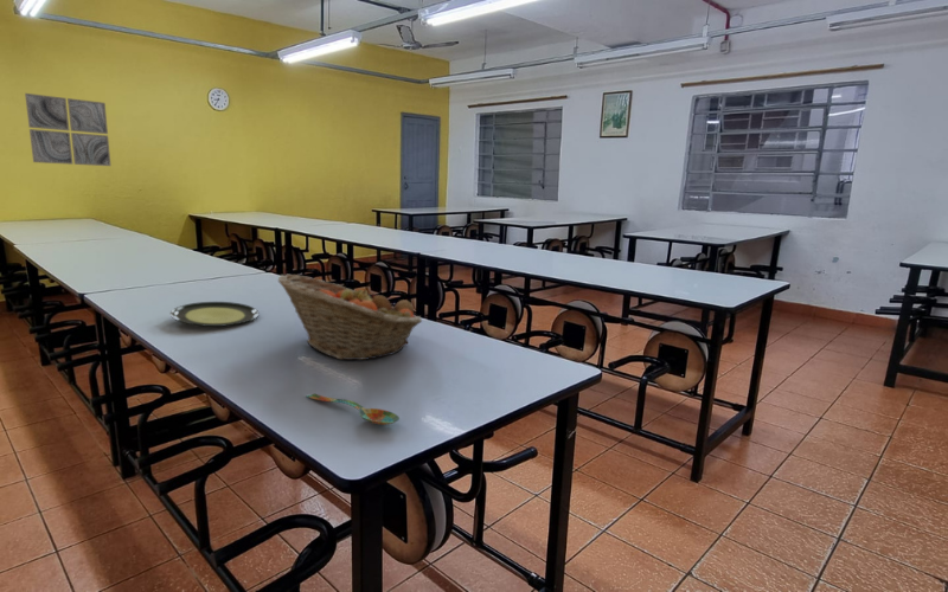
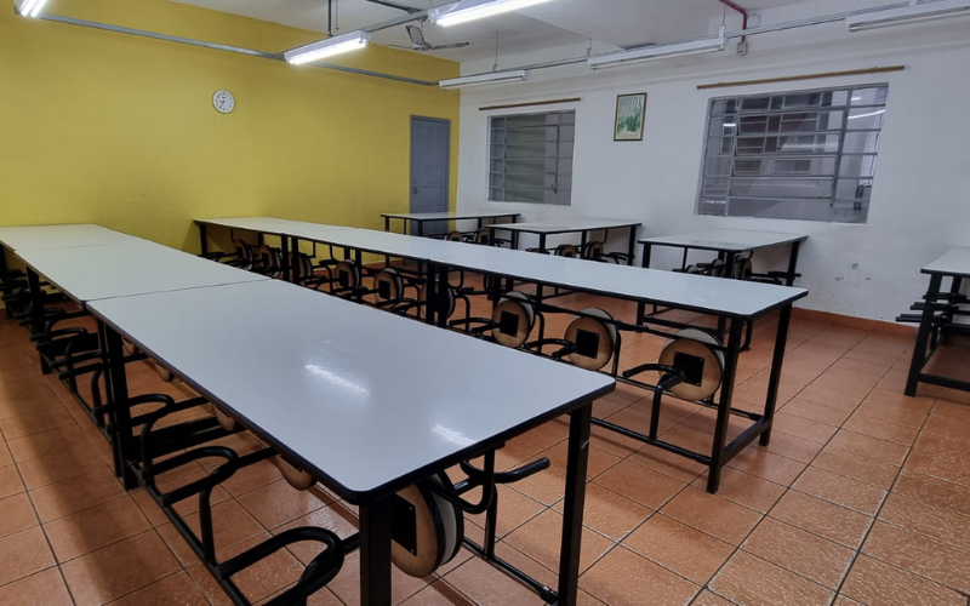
- plate [169,301,260,328]
- fruit basket [277,274,423,361]
- spoon [305,393,401,426]
- wall art [24,92,111,167]
